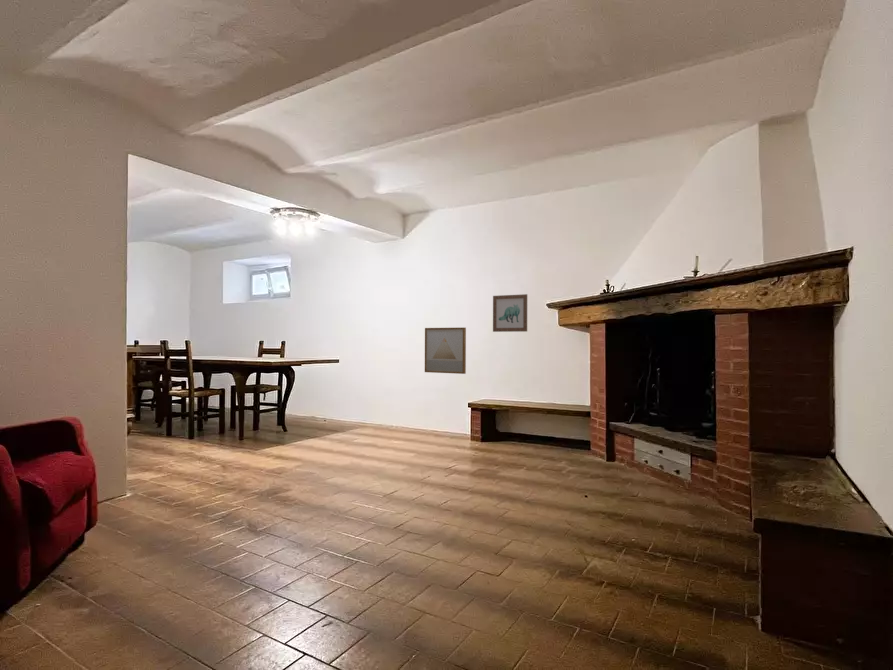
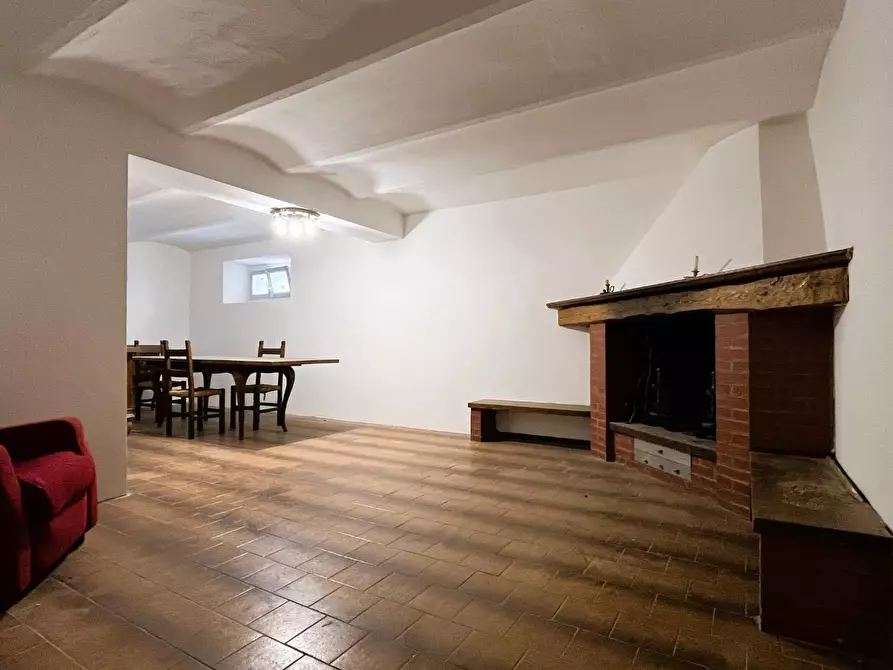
- wall art [424,327,467,375]
- wall art [492,293,528,333]
